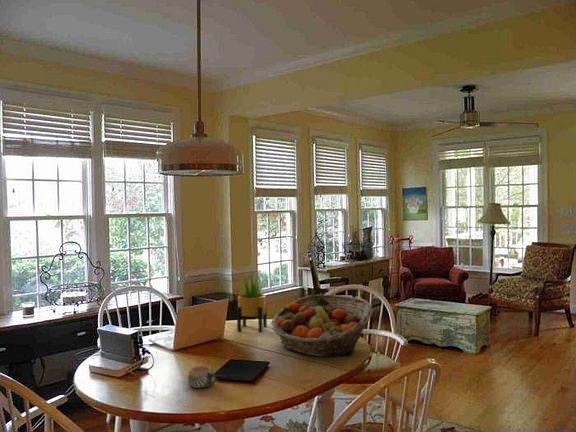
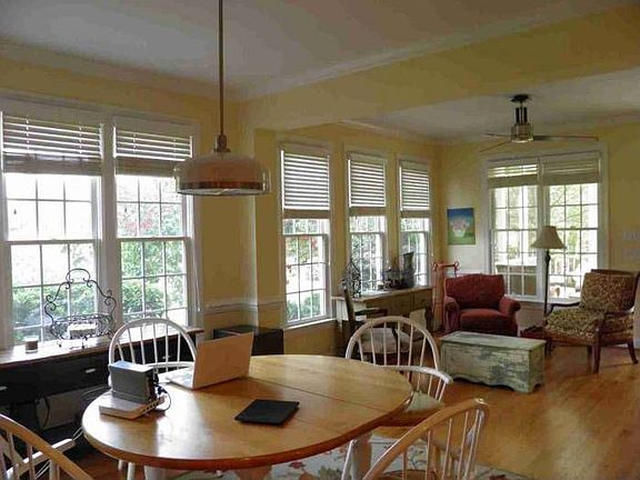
- mug [187,364,217,389]
- fruit basket [270,294,374,358]
- potted plant [234,271,269,333]
